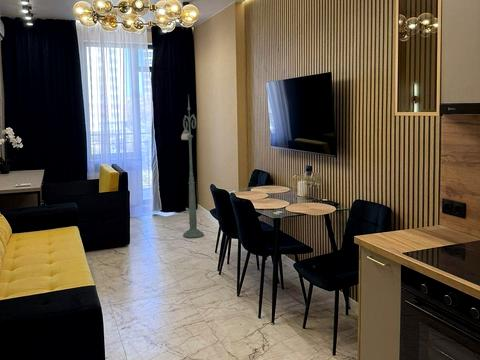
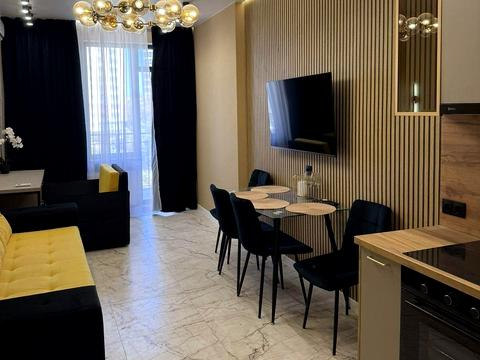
- floor lamp [180,93,205,239]
